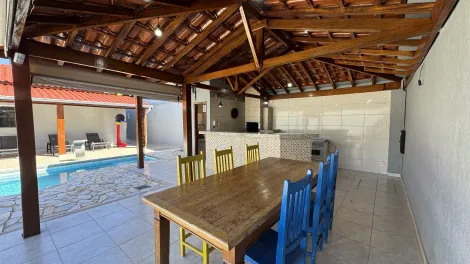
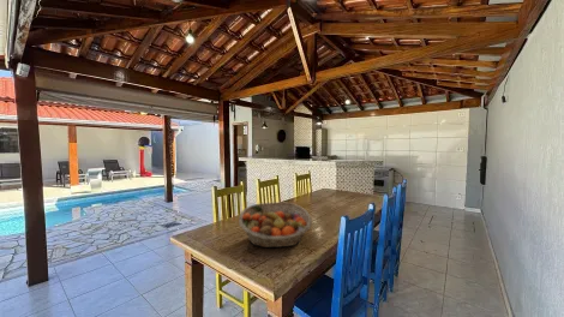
+ fruit basket [238,201,313,249]
